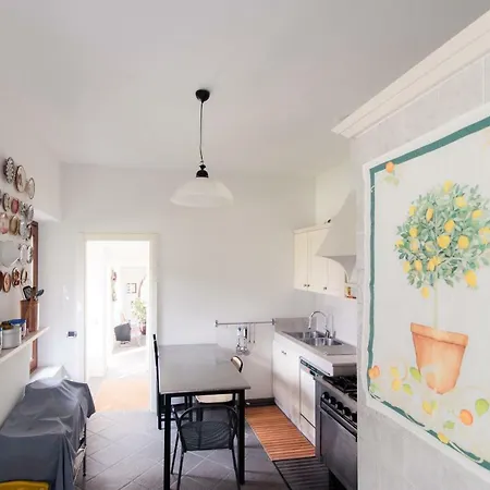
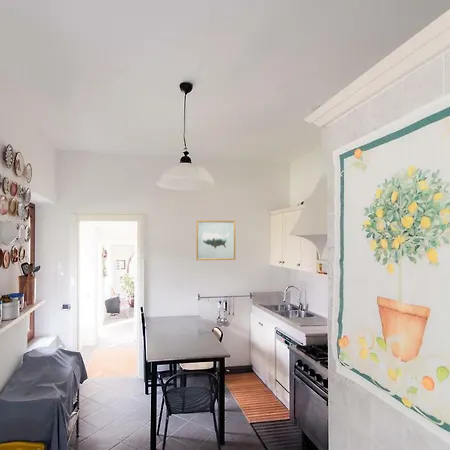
+ wall art [195,220,236,261]
